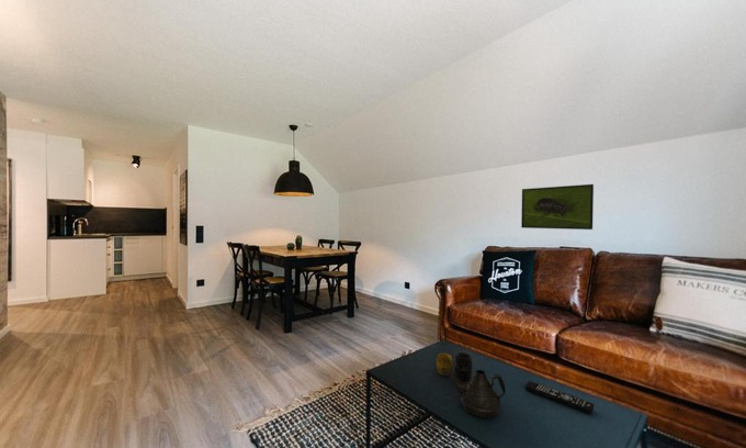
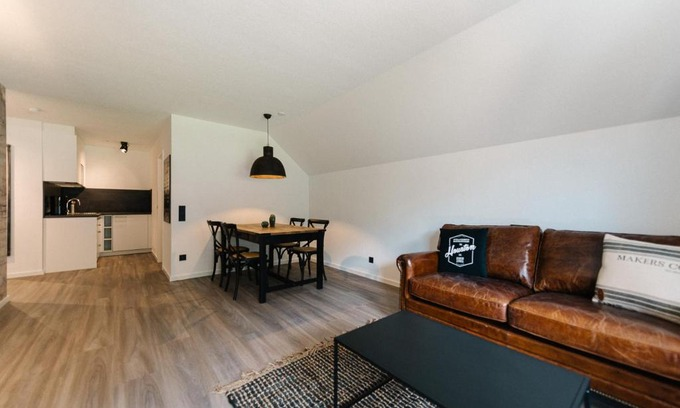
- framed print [520,183,595,231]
- vase [436,351,473,384]
- remote control [524,380,596,415]
- teapot [442,368,507,419]
